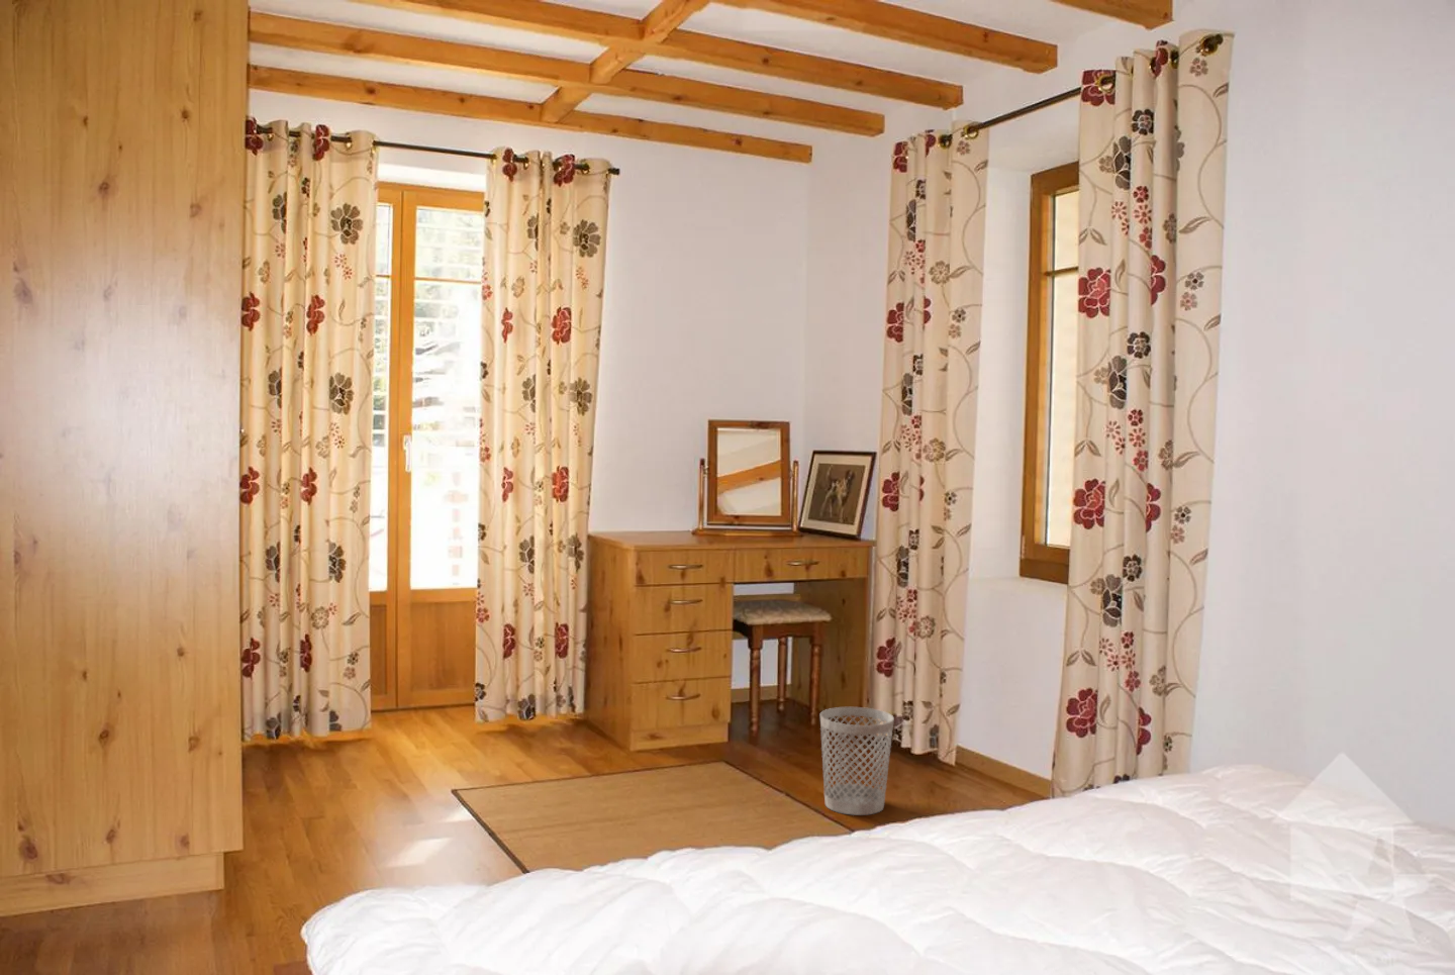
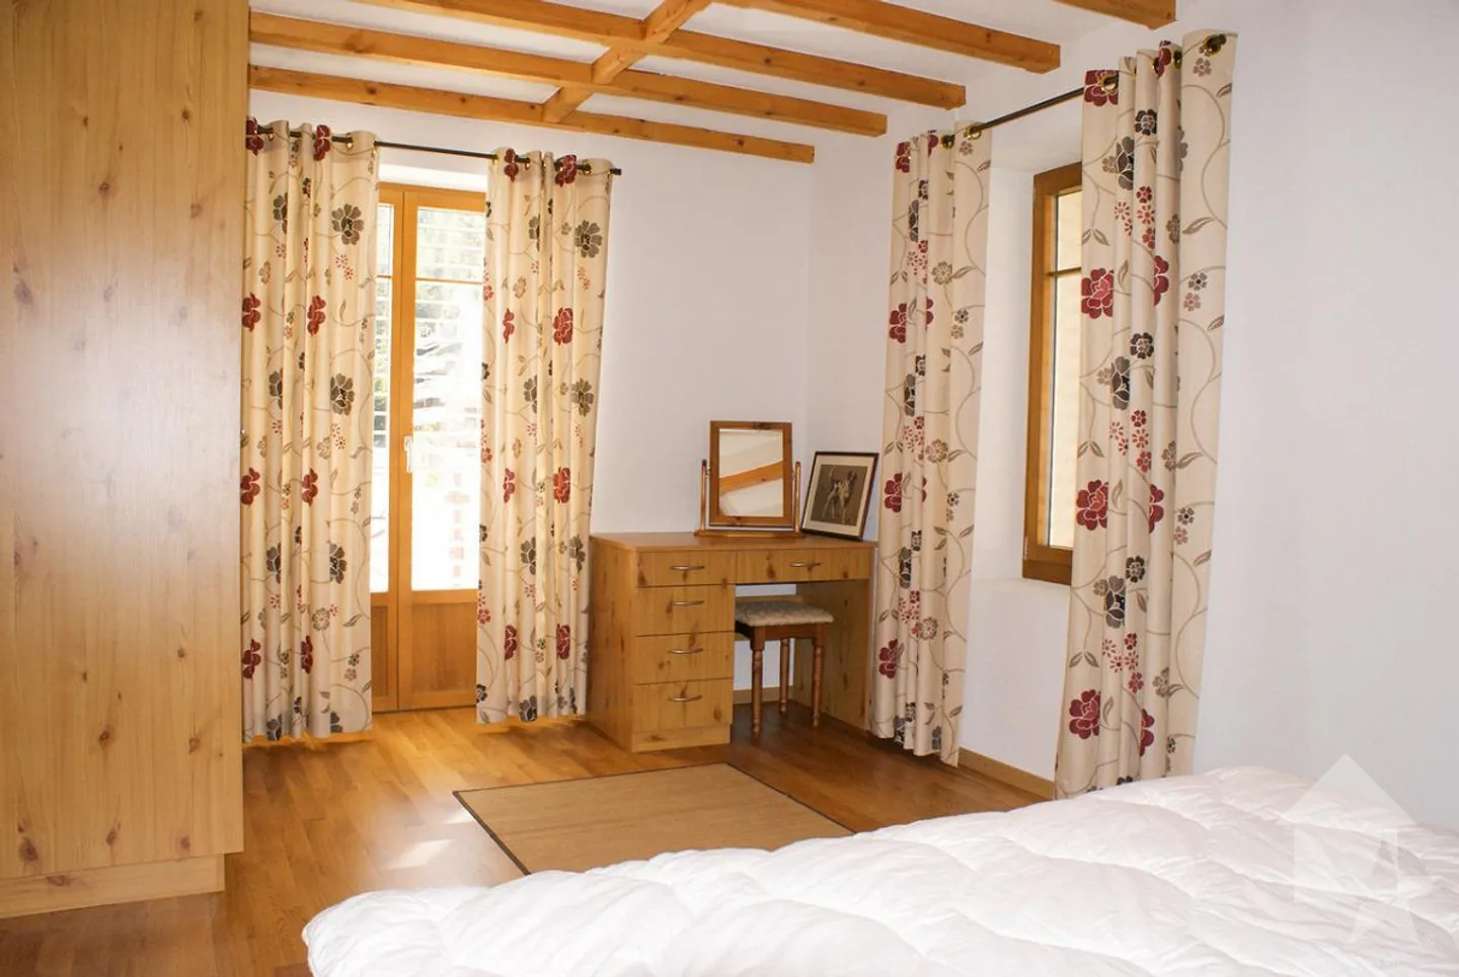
- wastebasket [819,706,896,816]
